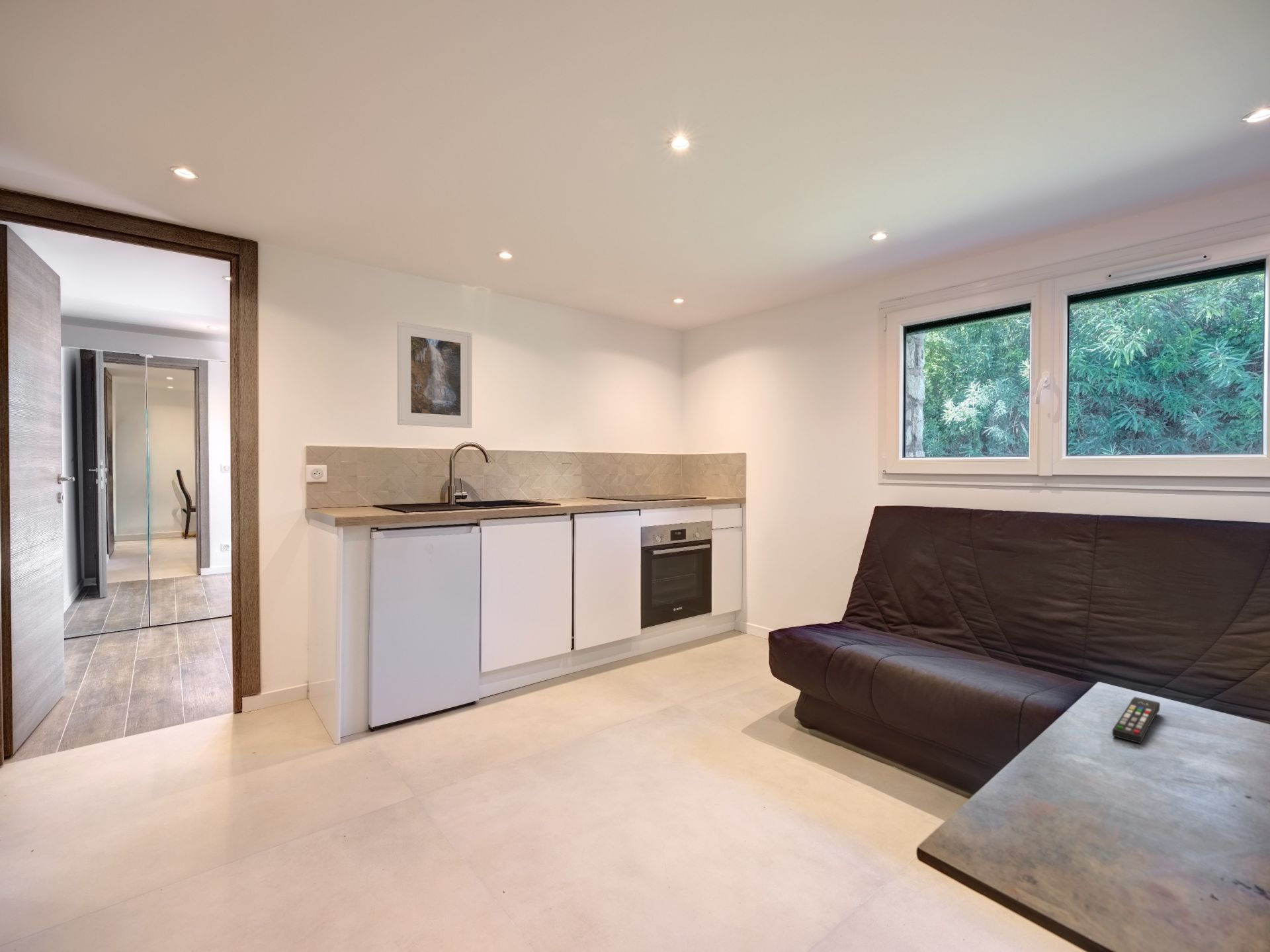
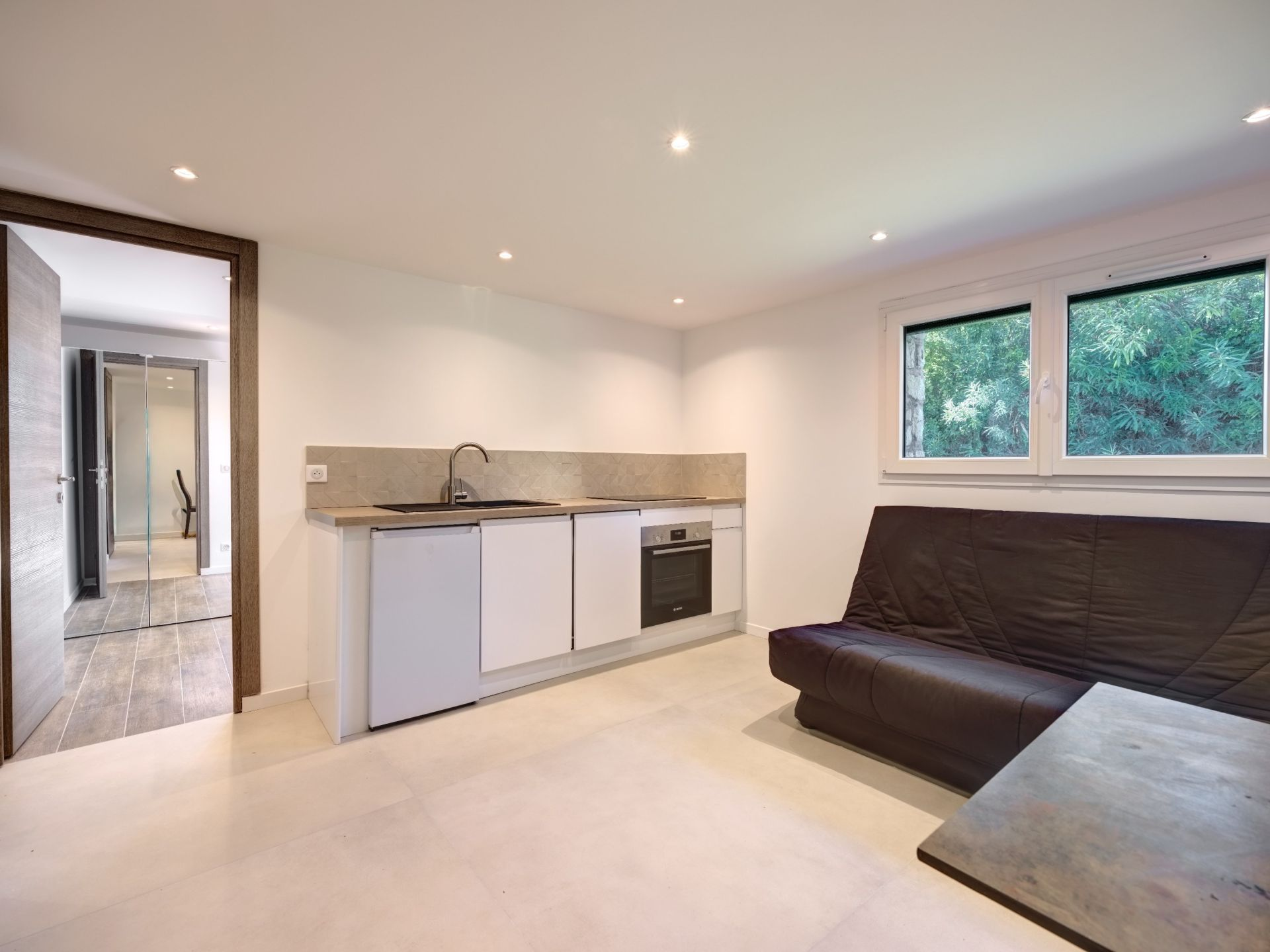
- remote control [1111,696,1161,744]
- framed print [396,321,473,429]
